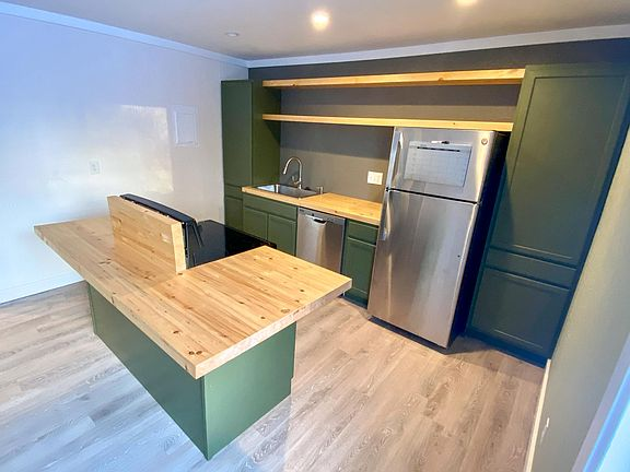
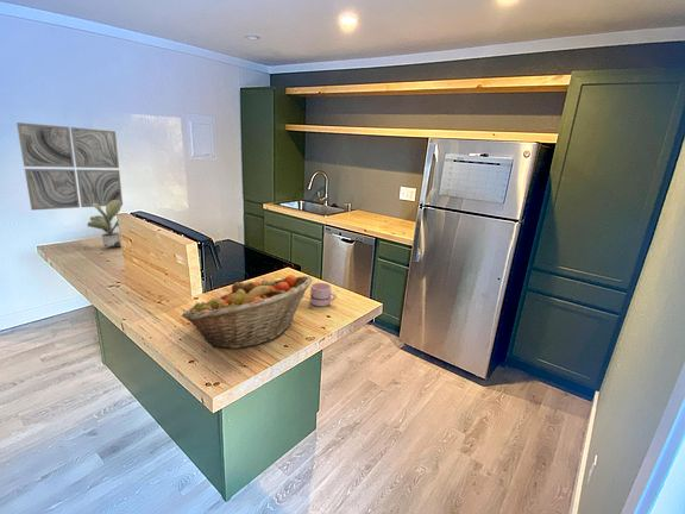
+ mug [309,282,338,307]
+ wall art [15,121,124,211]
+ fruit basket [181,274,314,350]
+ potted plant [86,200,122,247]
